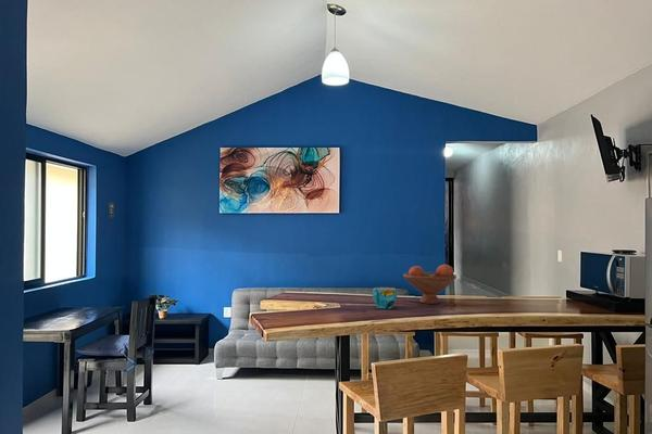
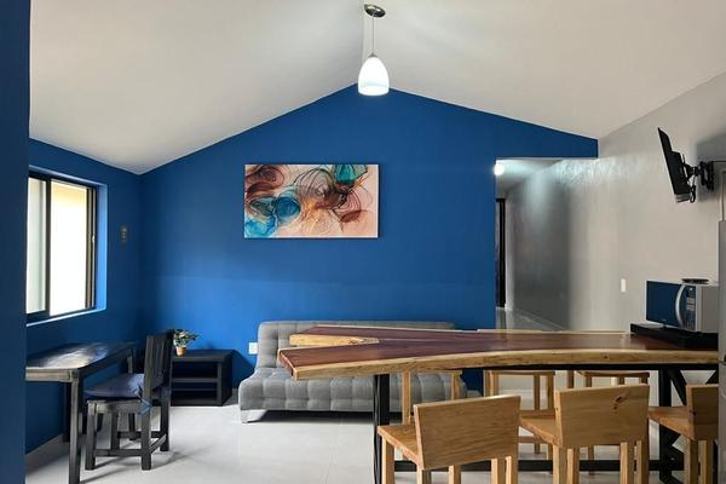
- fruit bowl [402,264,457,305]
- cup [372,286,398,309]
